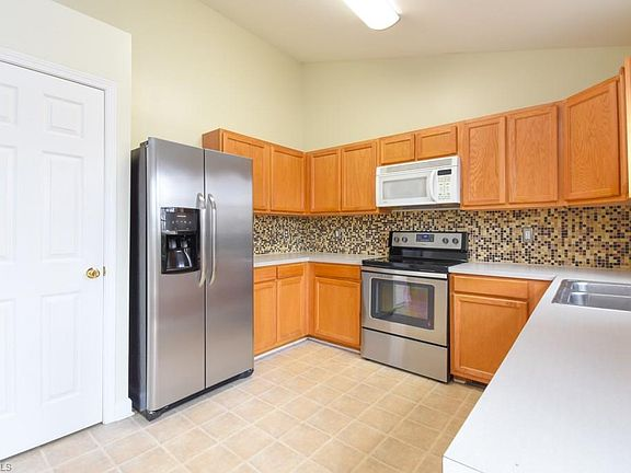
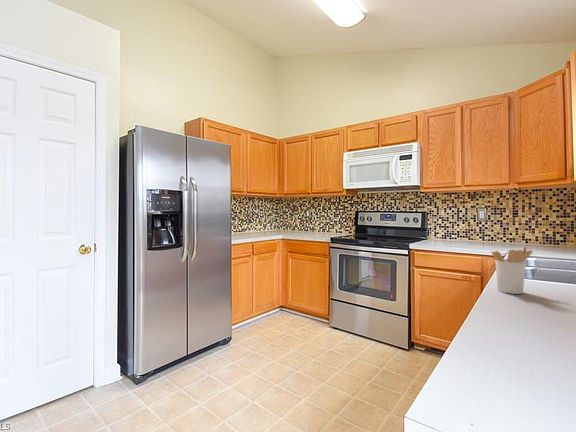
+ utensil holder [490,245,534,295]
